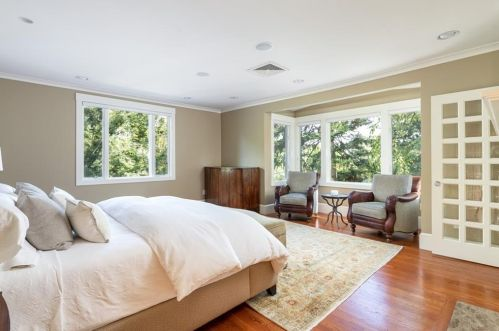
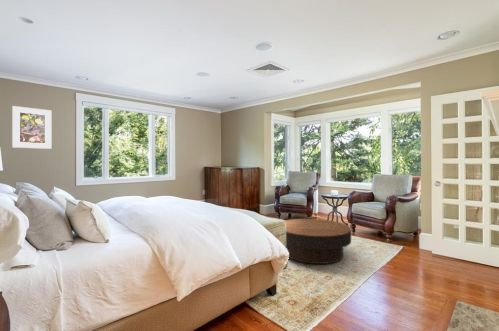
+ coffee table [284,218,352,265]
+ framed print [11,105,52,150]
